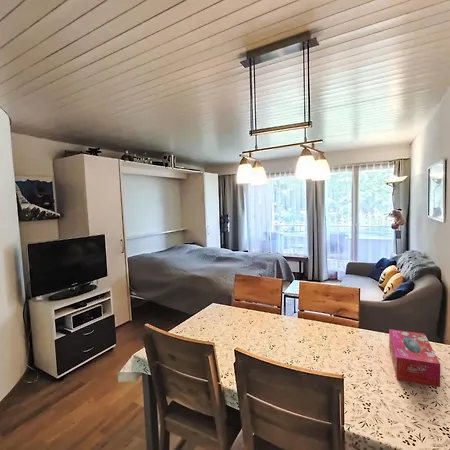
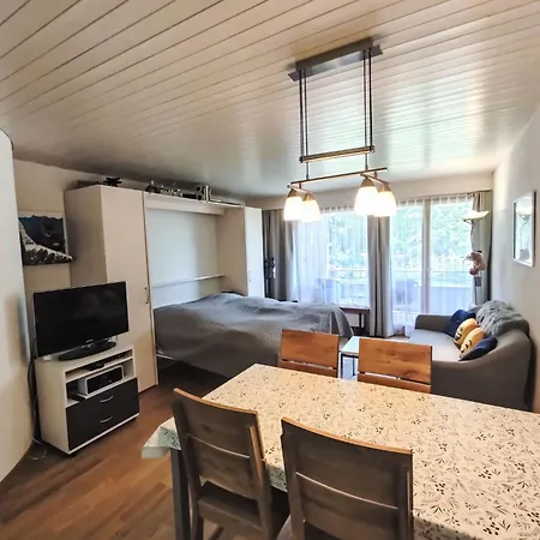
- tissue box [388,328,441,388]
